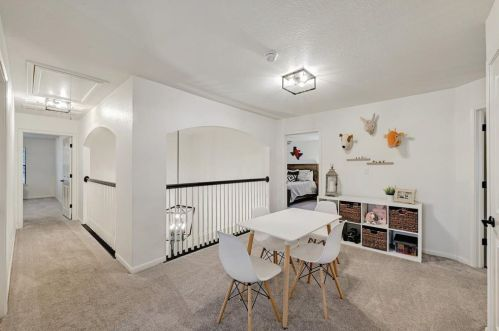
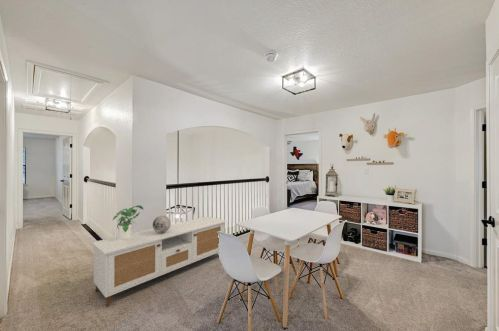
+ storage bench [91,216,227,308]
+ potted plant [112,204,144,239]
+ decorative sphere [152,215,172,233]
